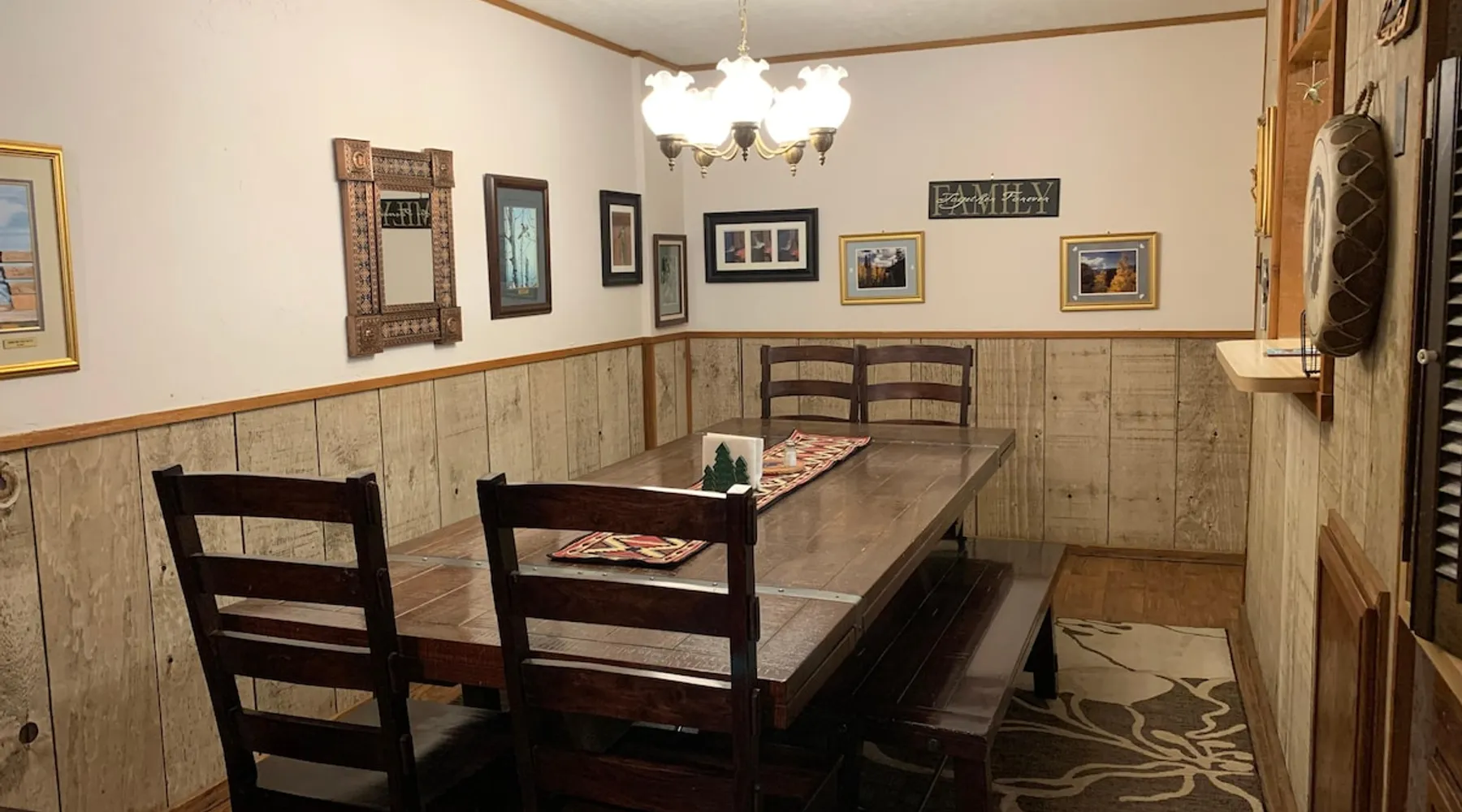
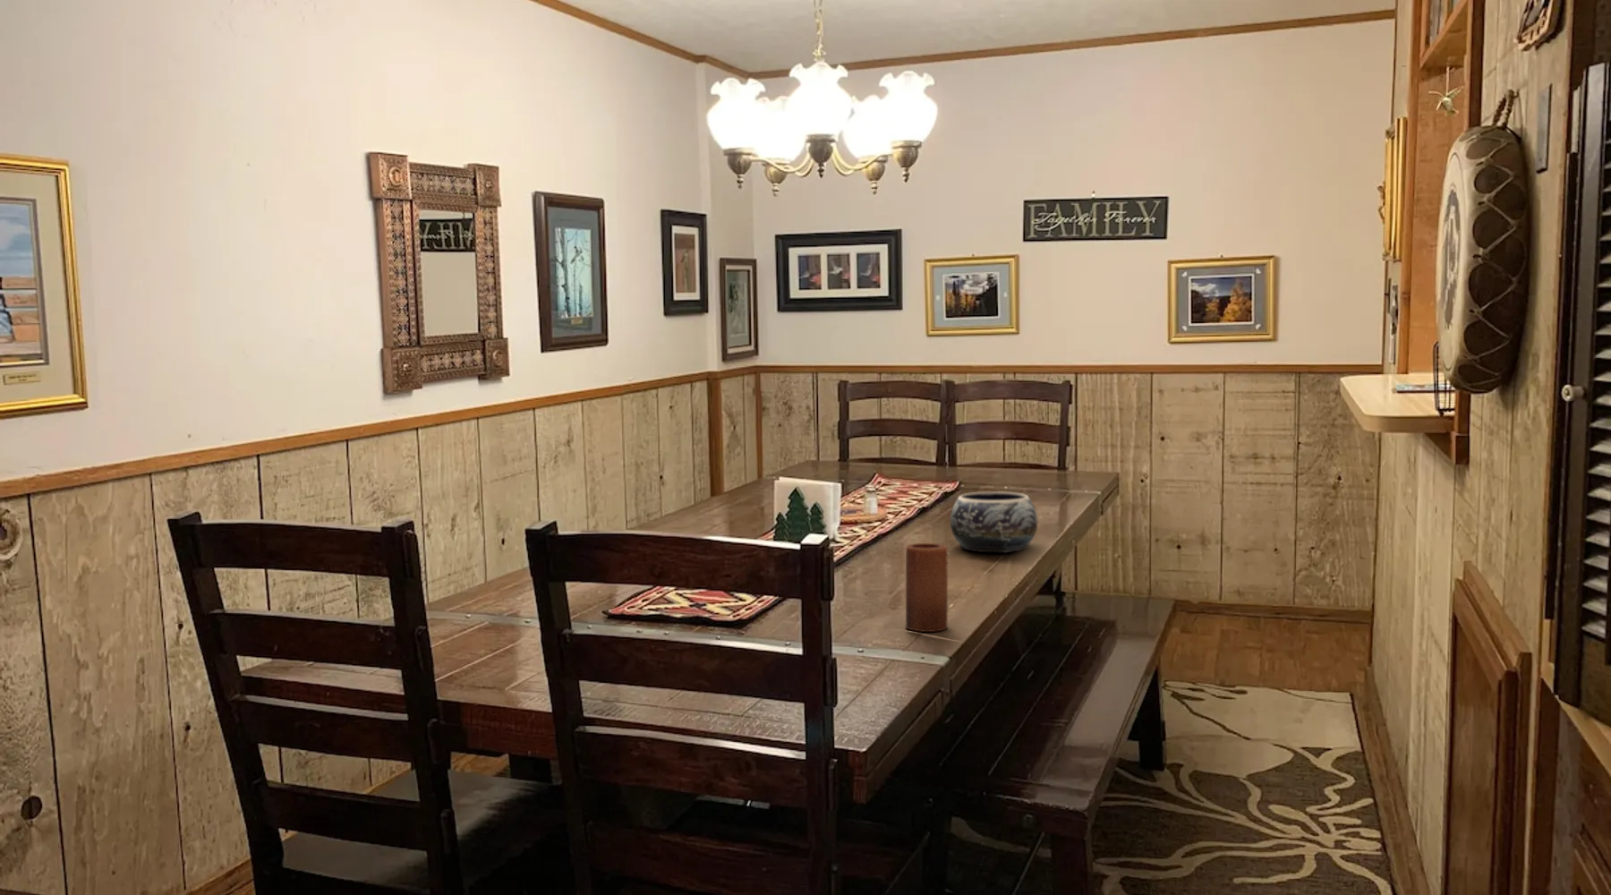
+ decorative bowl [950,490,1038,553]
+ candle [905,542,949,633]
